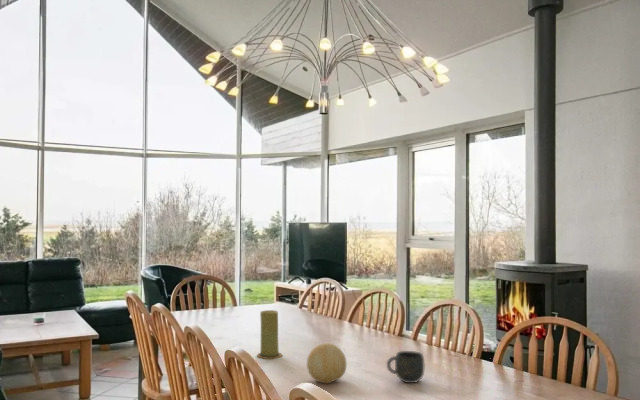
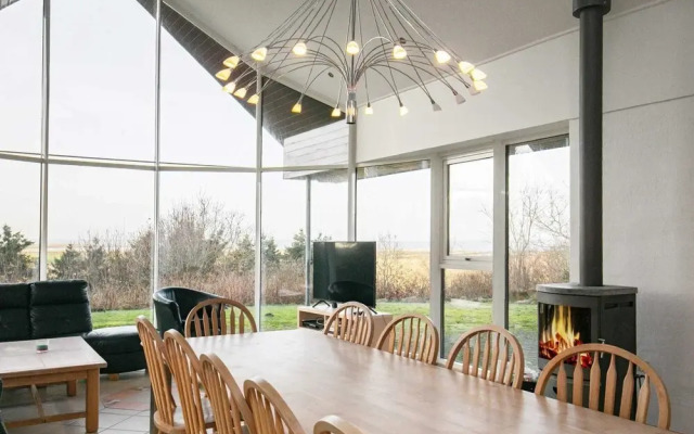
- candle [256,309,283,359]
- decorative ball [306,342,348,385]
- mug [386,350,425,384]
